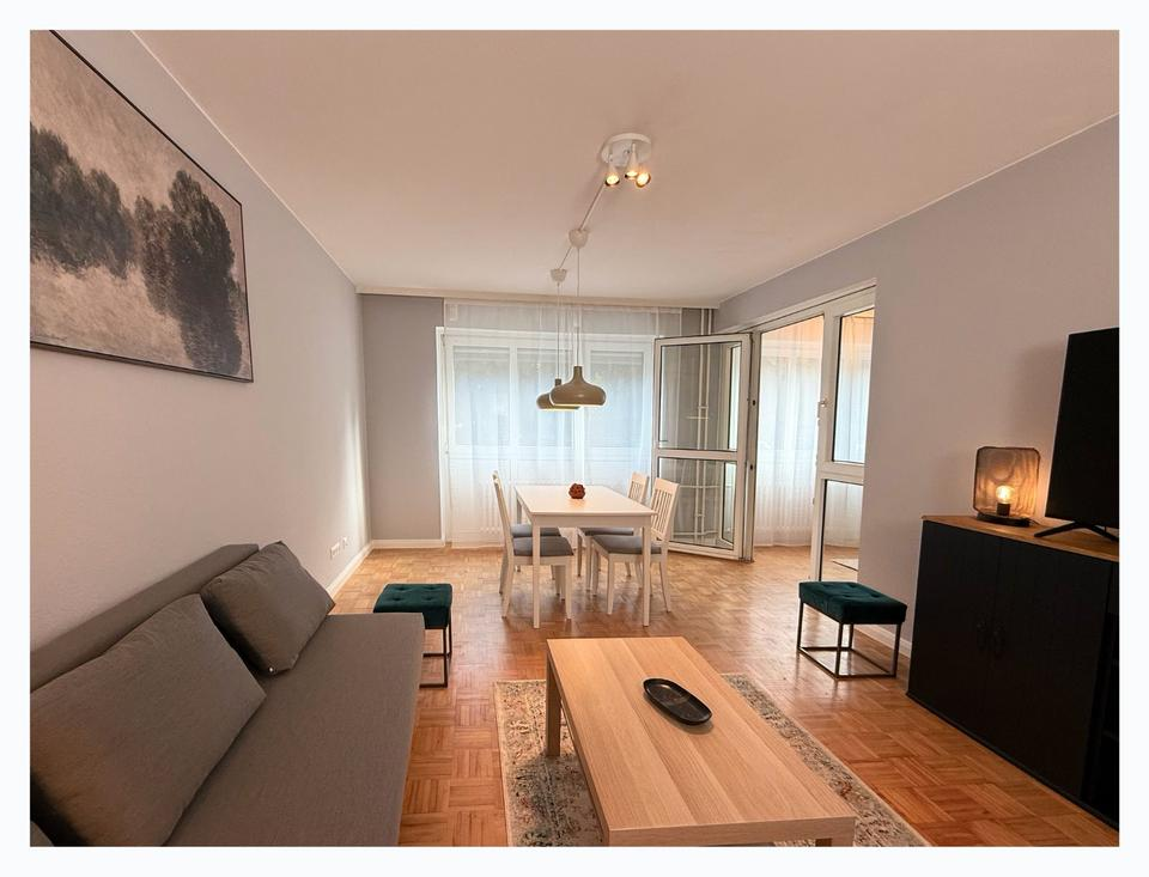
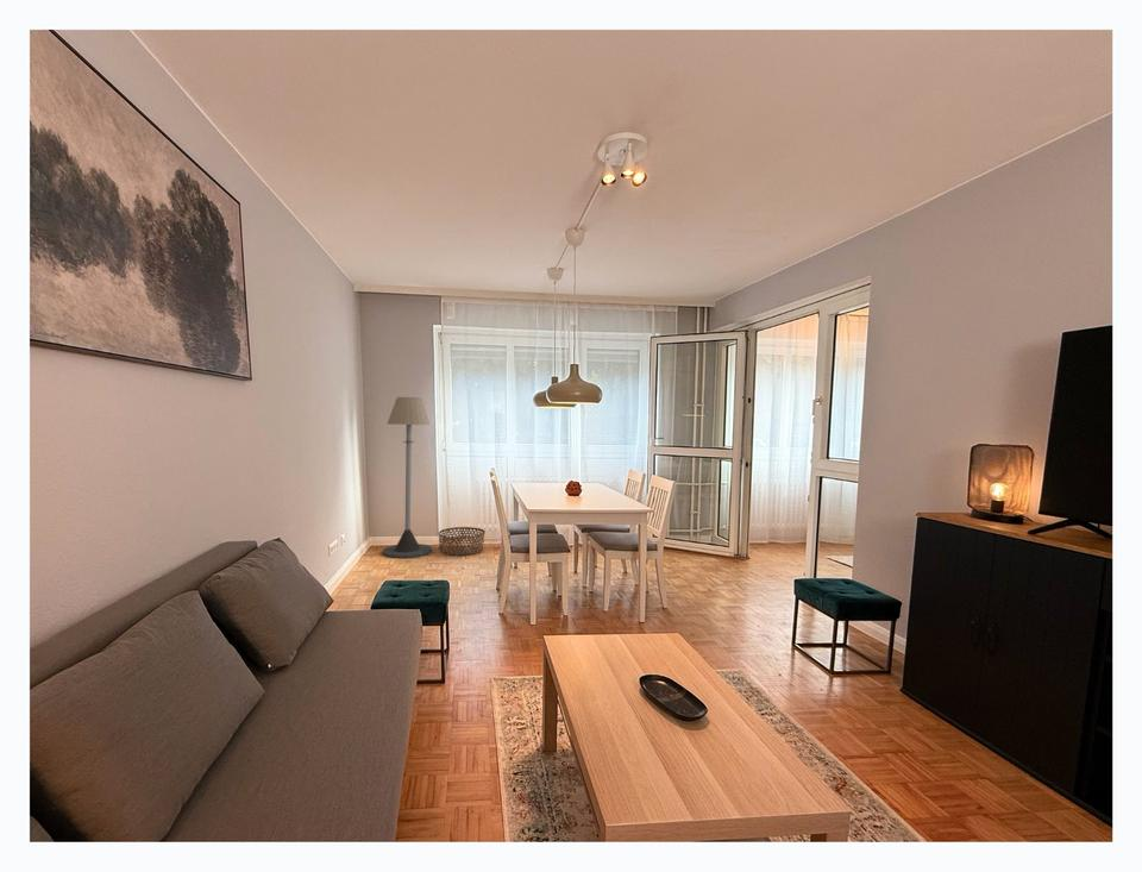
+ basket [438,526,487,557]
+ floor lamp [382,396,433,559]
